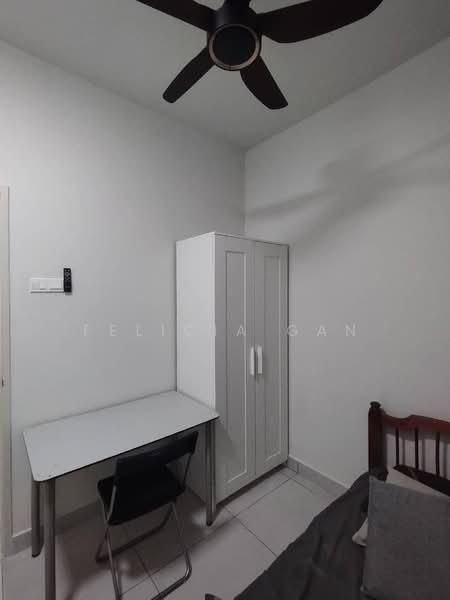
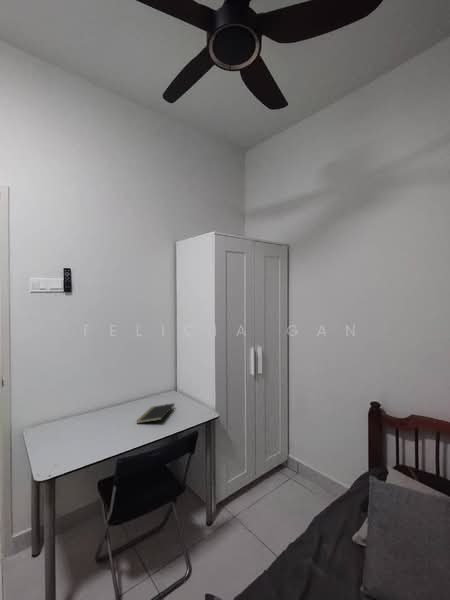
+ notepad [136,402,176,424]
